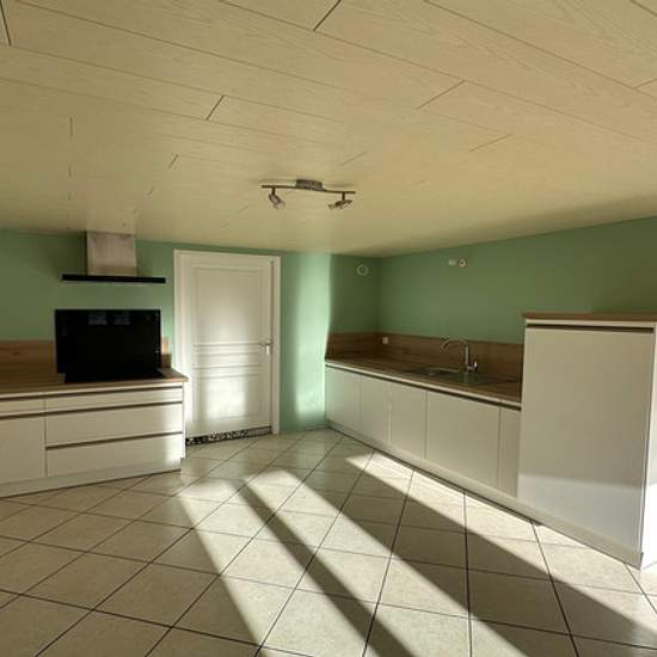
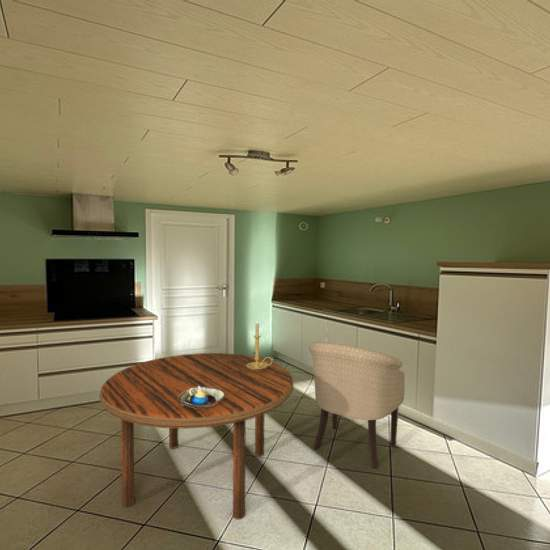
+ dining table [98,352,295,521]
+ chair [308,341,406,470]
+ decorative bowl [179,386,224,408]
+ candle holder [246,322,274,371]
